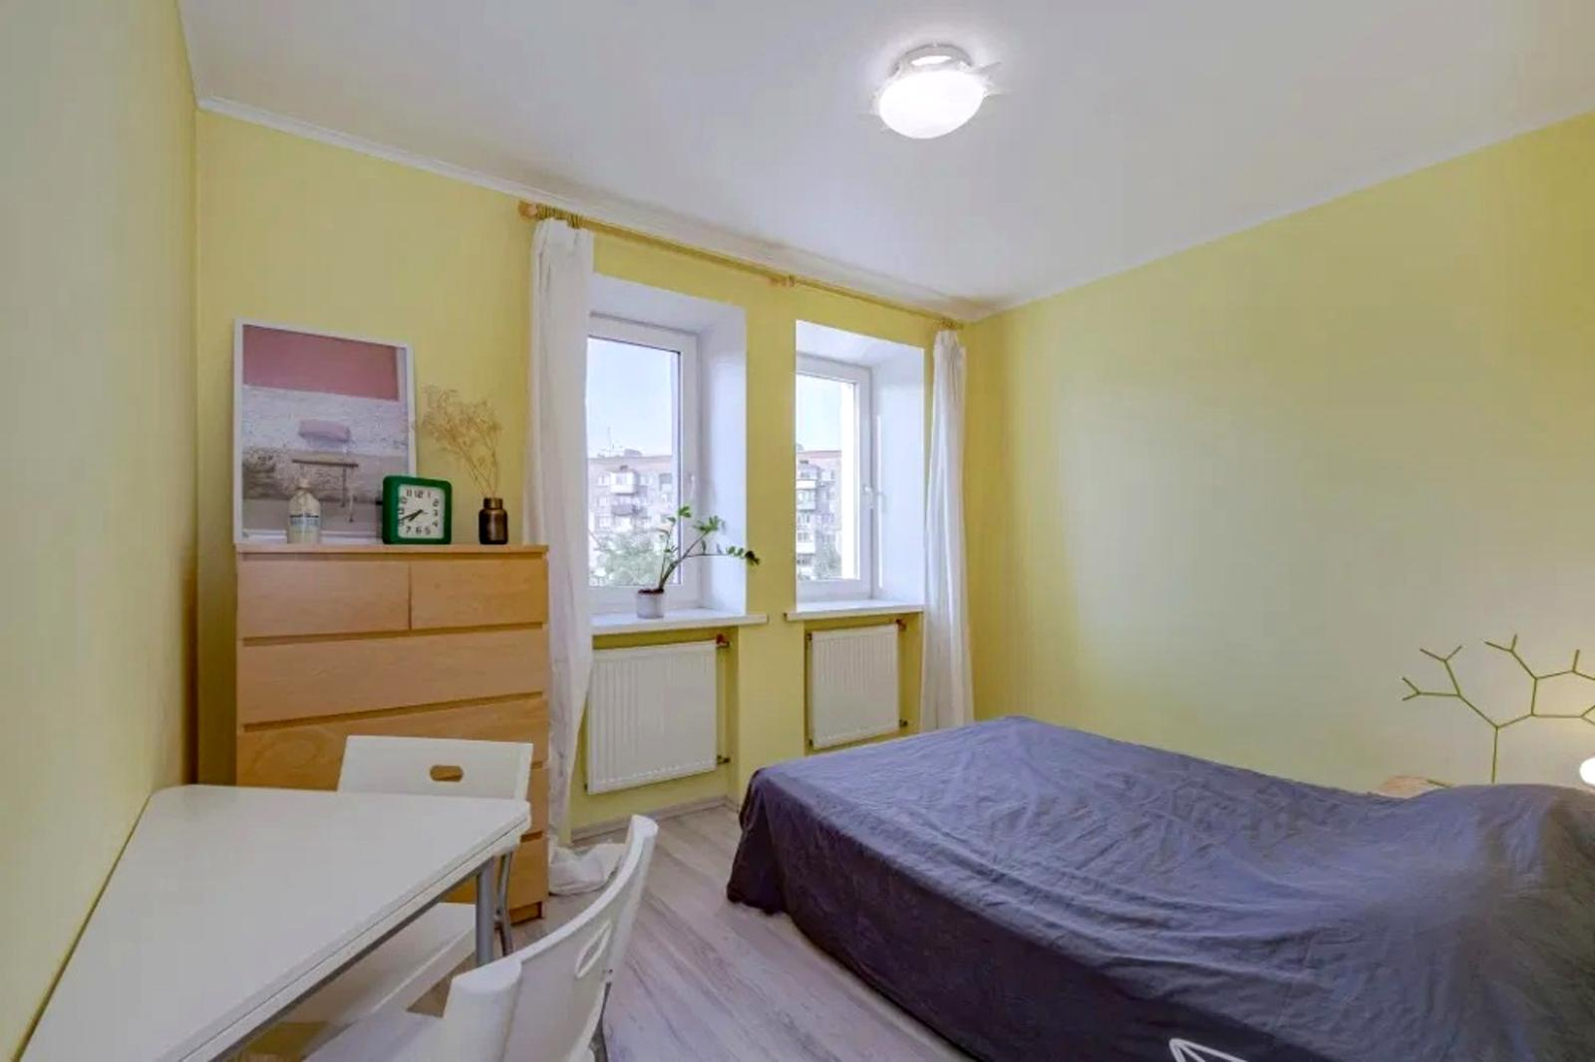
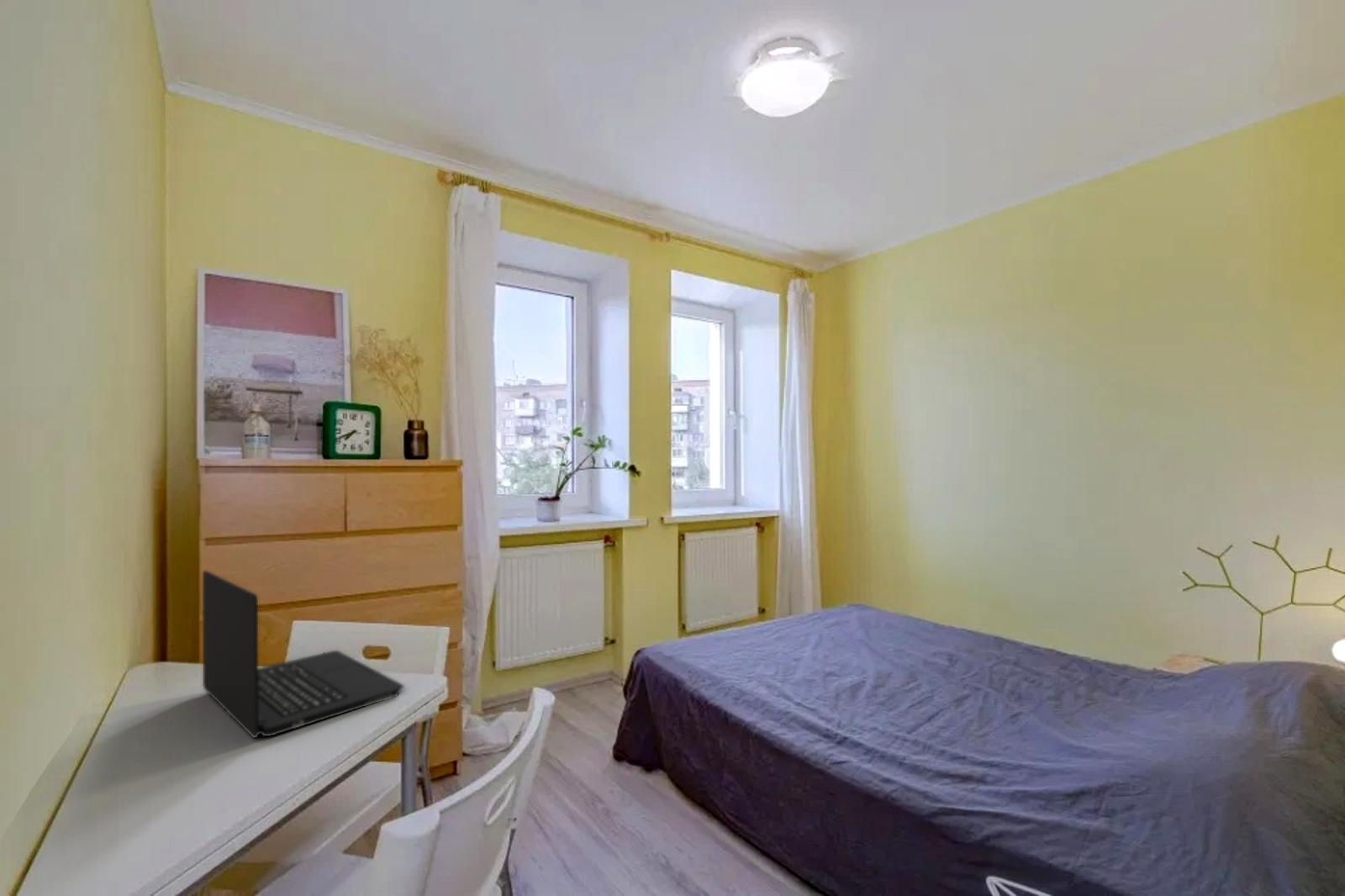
+ laptop [202,570,405,739]
